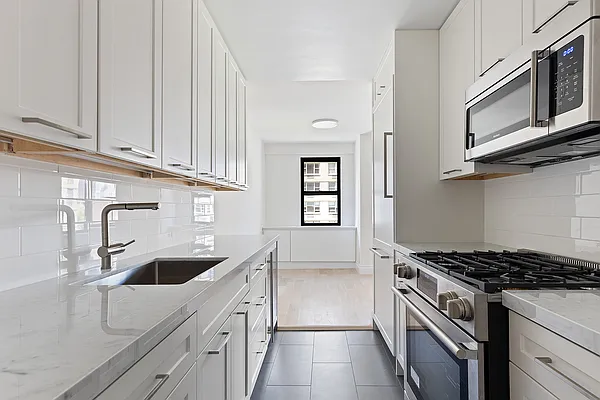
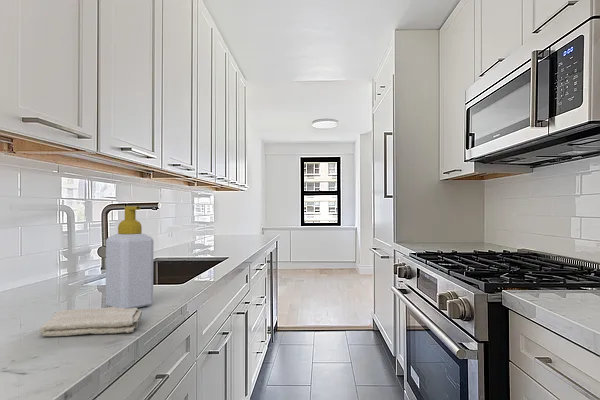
+ soap bottle [105,205,155,309]
+ washcloth [38,307,143,337]
